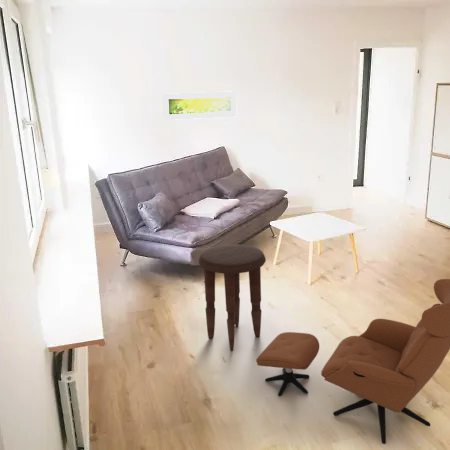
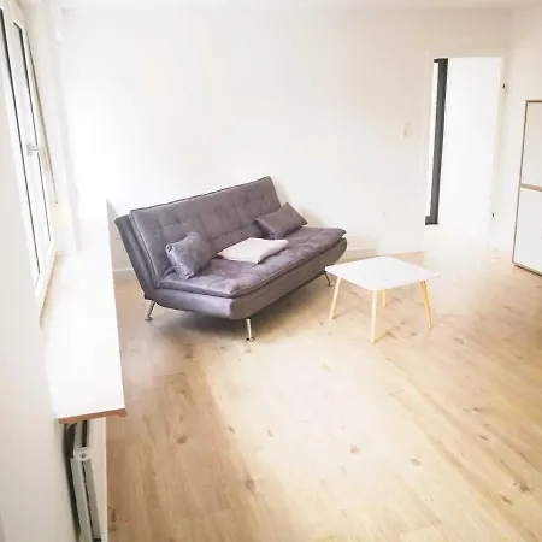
- armchair [255,278,450,445]
- side table [198,243,267,352]
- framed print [162,90,237,121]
